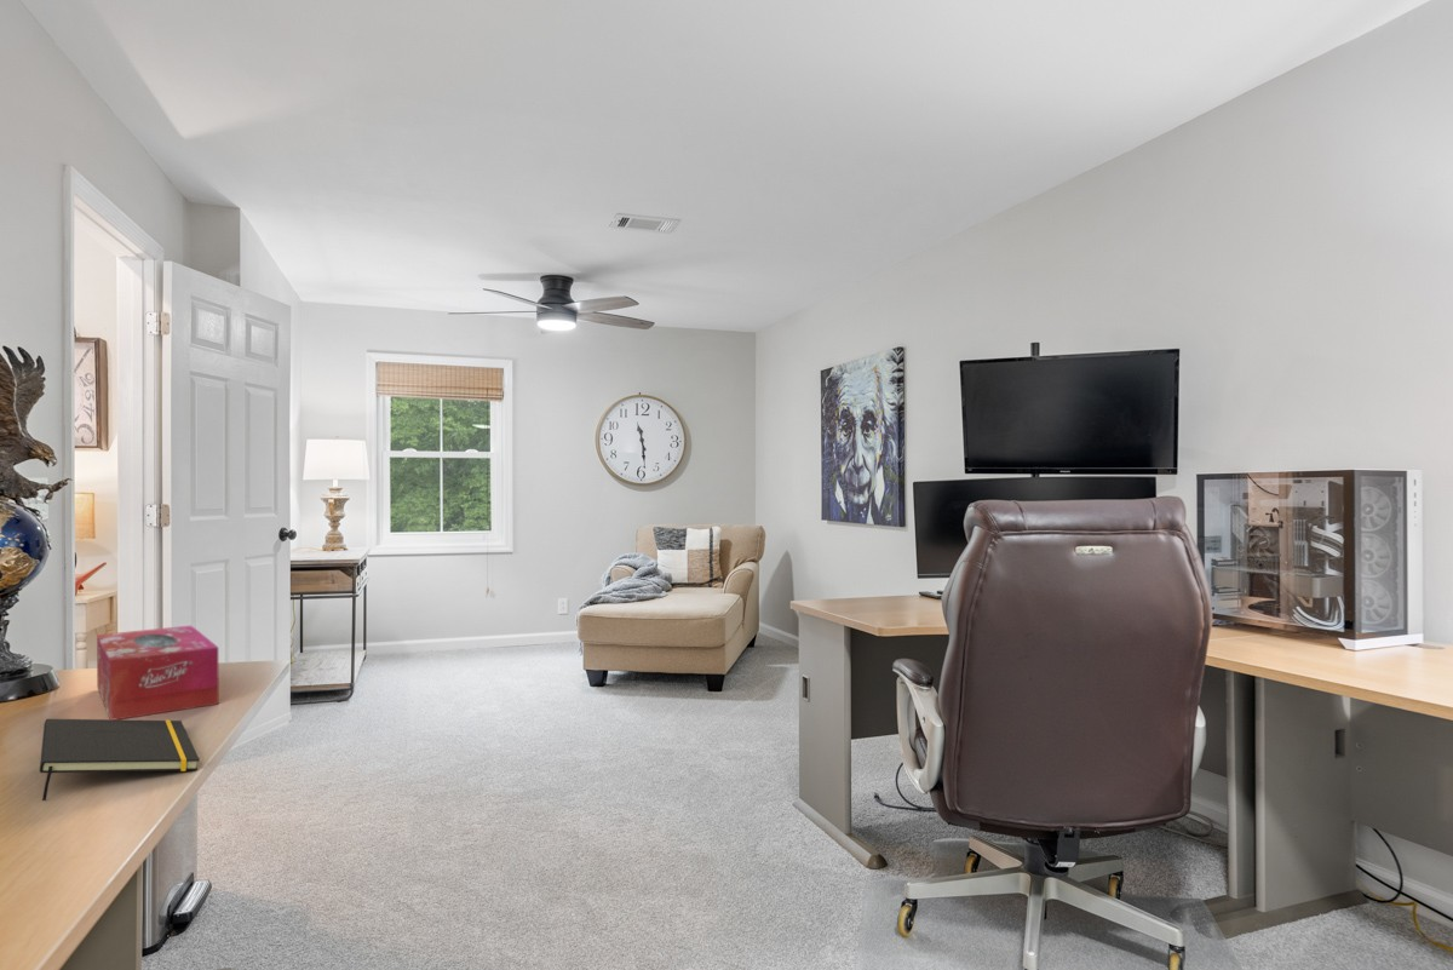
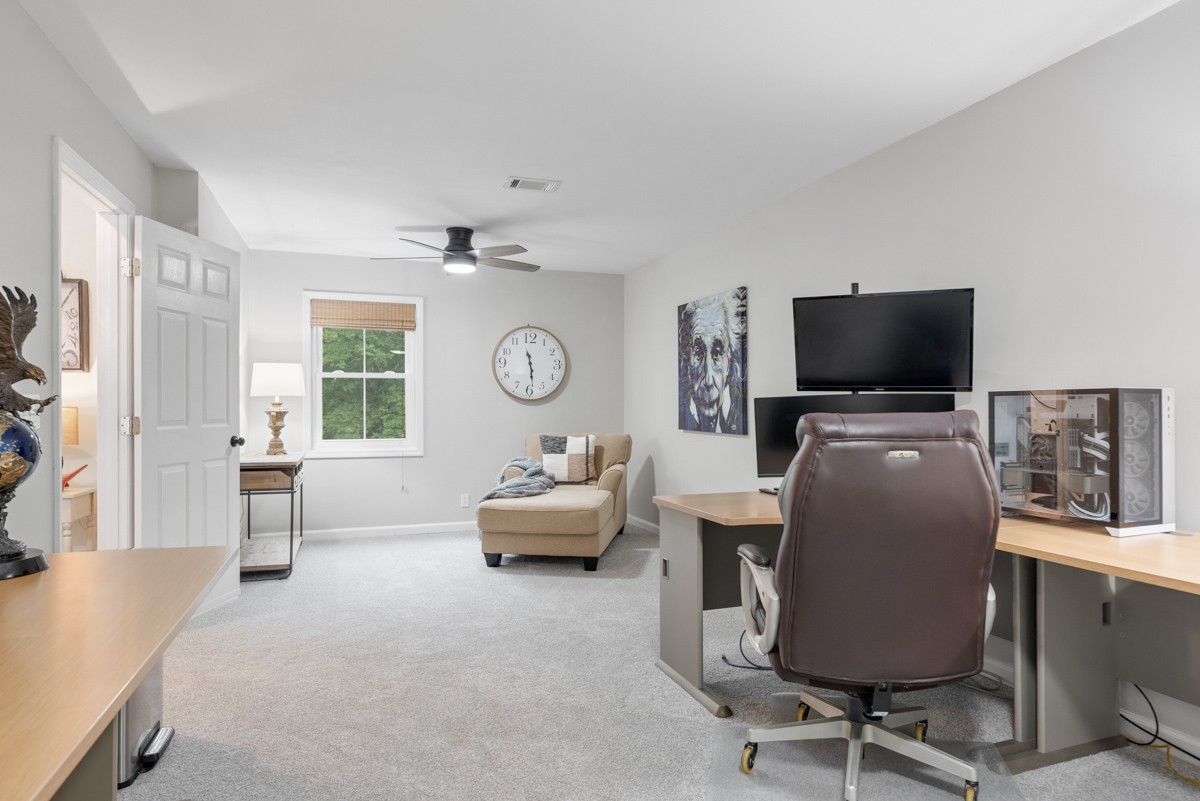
- notepad [39,718,201,802]
- tissue box [96,625,220,721]
